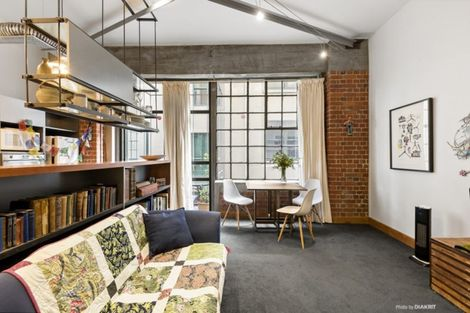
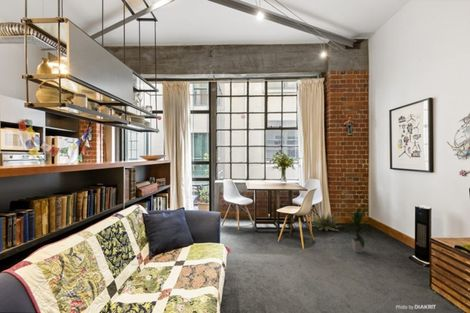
+ decorative plant [311,210,344,232]
+ indoor plant [339,205,376,254]
